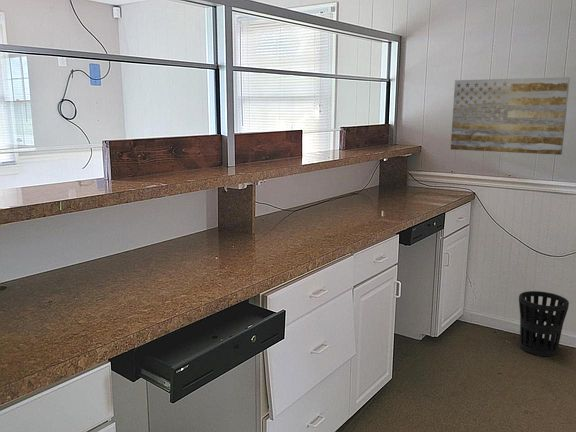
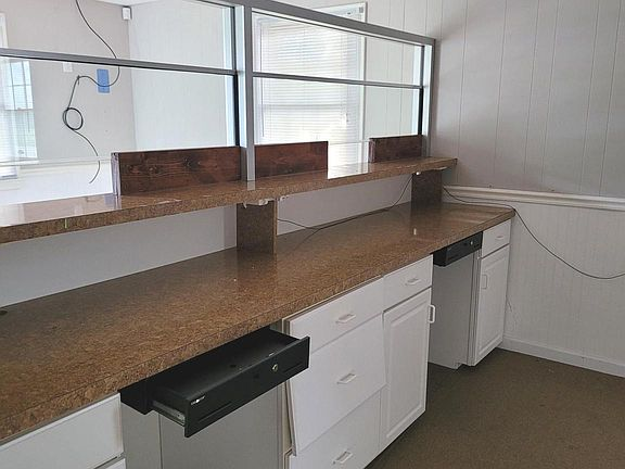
- wall art [450,76,571,156]
- wastebasket [518,290,570,357]
